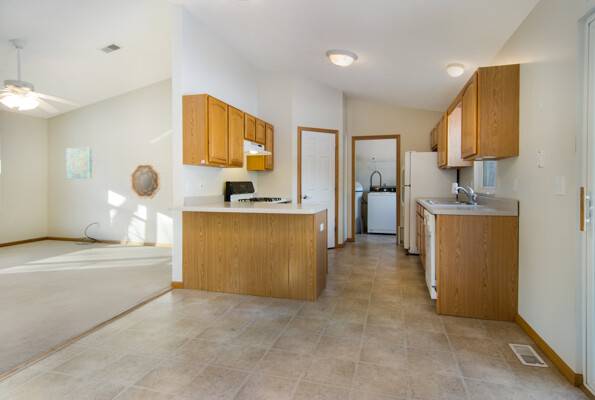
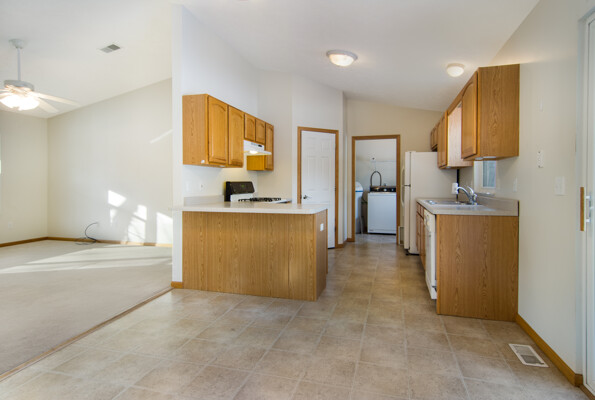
- wall art [65,147,93,180]
- home mirror [130,163,161,199]
